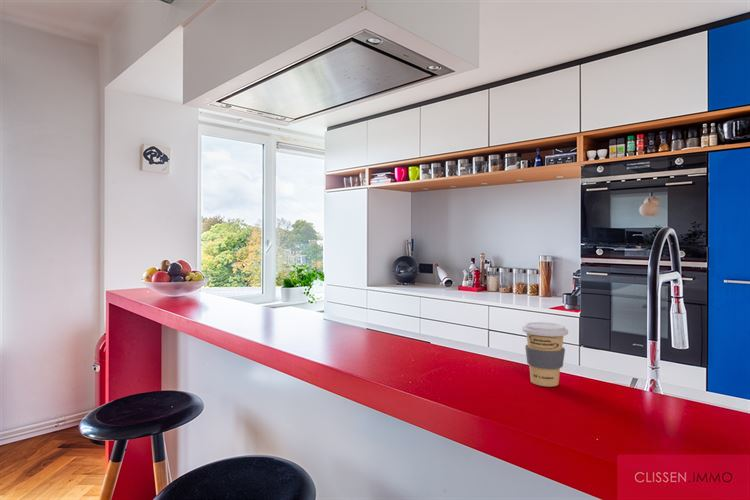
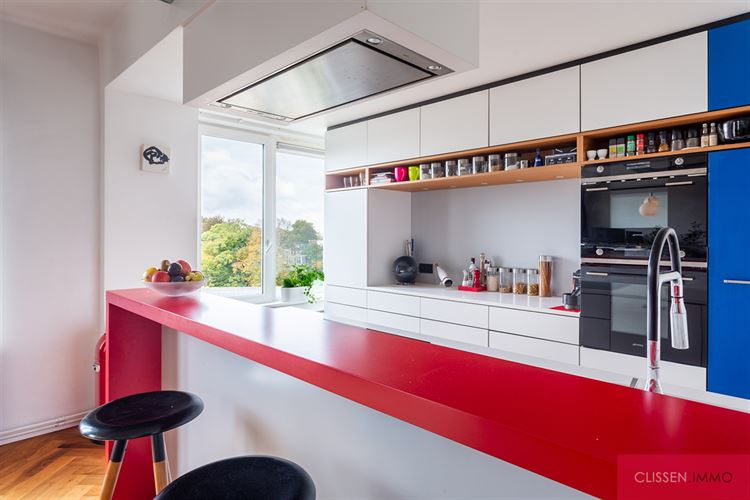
- coffee cup [521,321,569,388]
